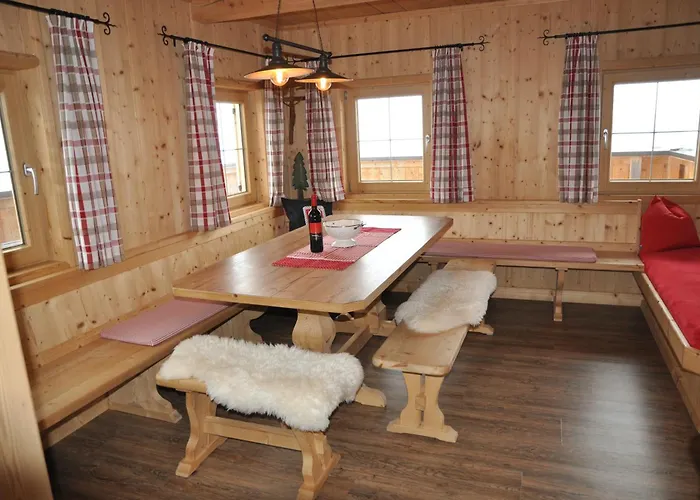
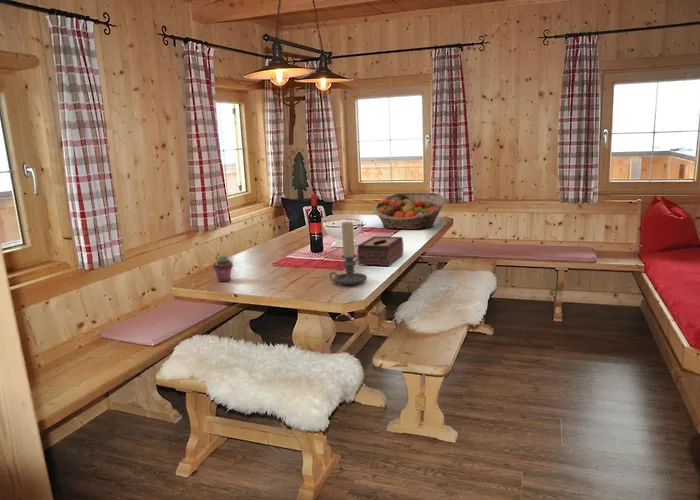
+ potted succulent [212,254,234,283]
+ fruit basket [373,191,446,230]
+ tissue box [356,235,405,267]
+ candle holder [329,221,368,286]
